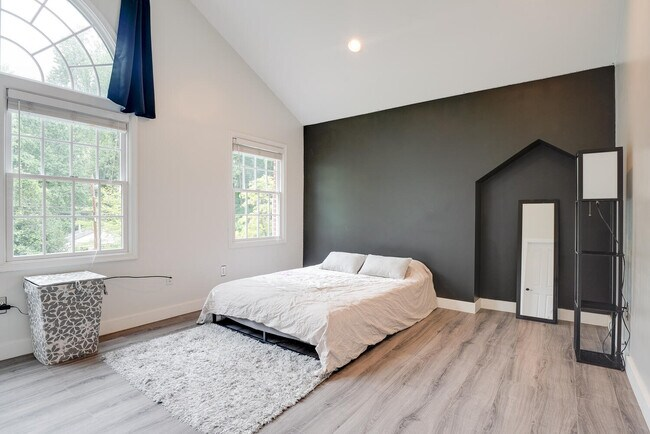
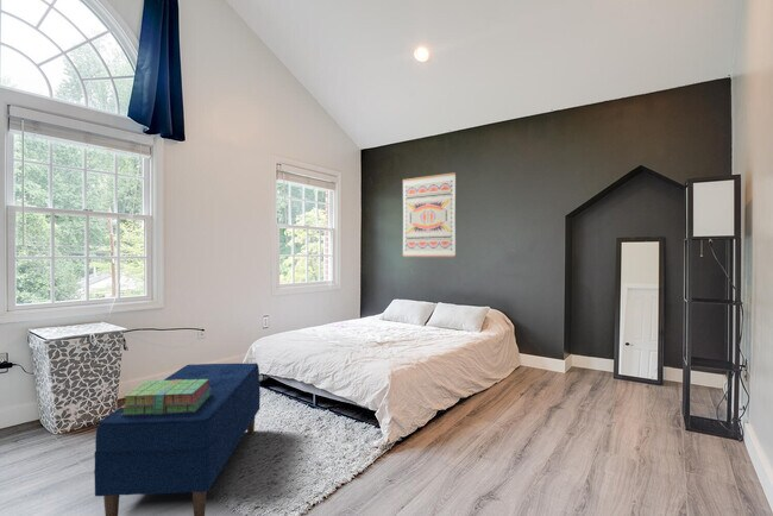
+ stack of books [120,379,212,416]
+ bench [93,363,262,516]
+ wall art [402,171,457,258]
